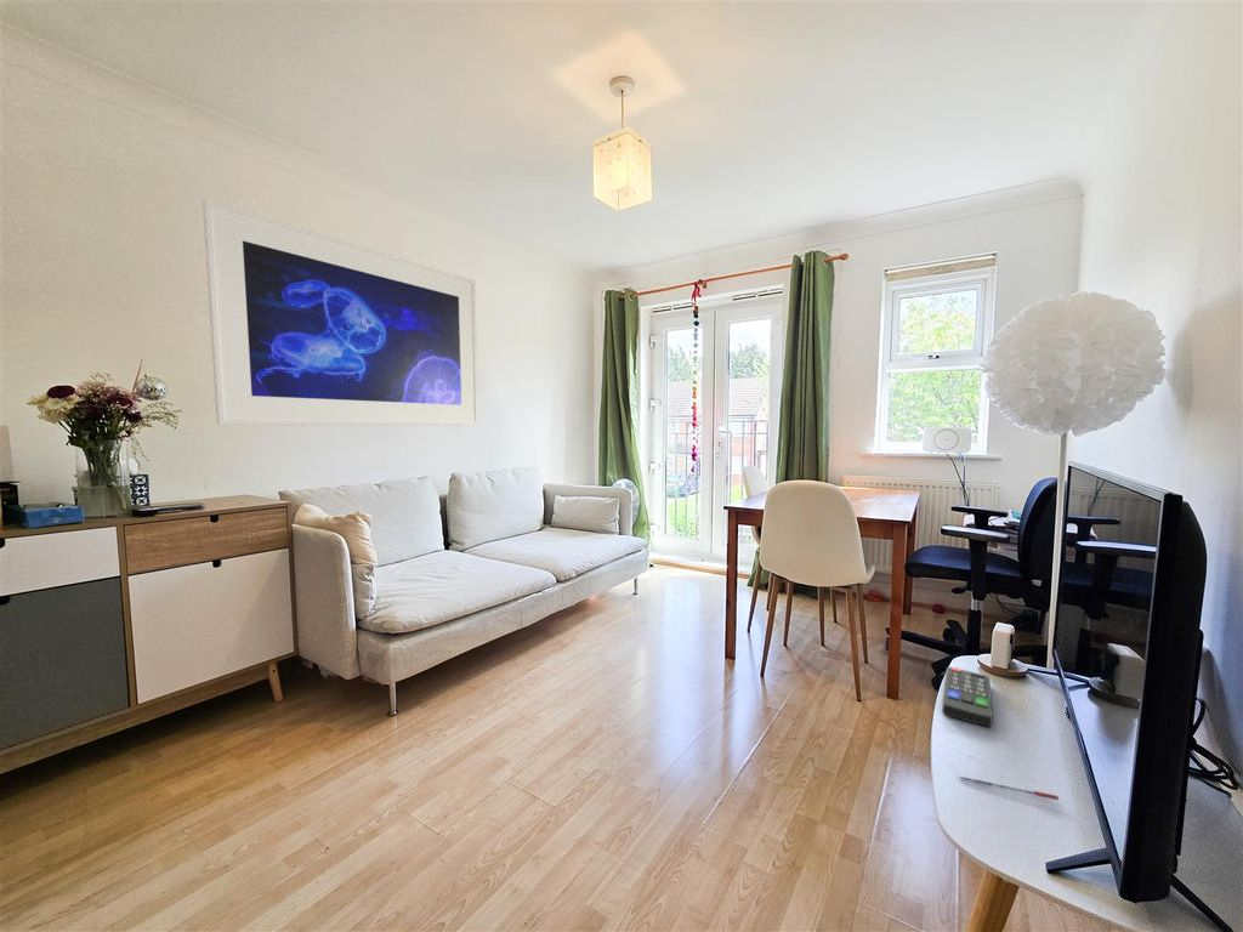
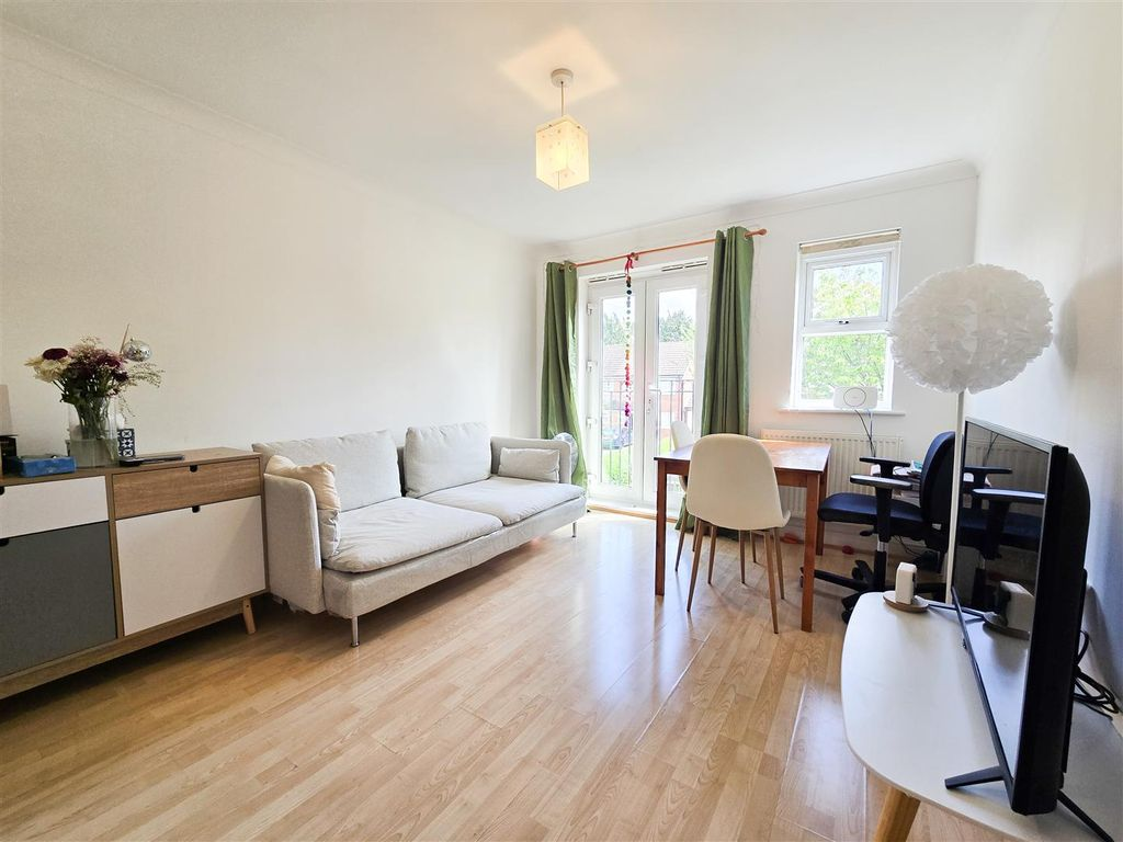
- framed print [202,198,479,426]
- pen [959,775,1060,801]
- remote control [941,666,993,728]
